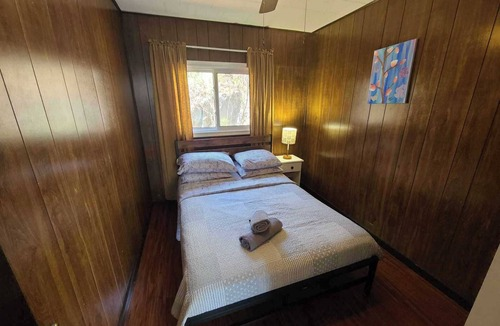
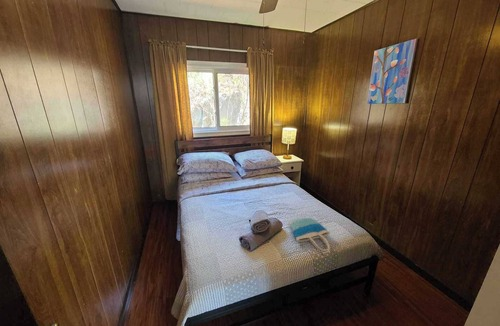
+ tote bag [289,217,331,254]
